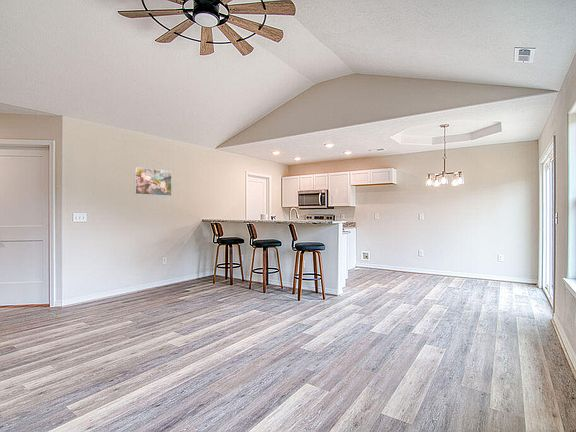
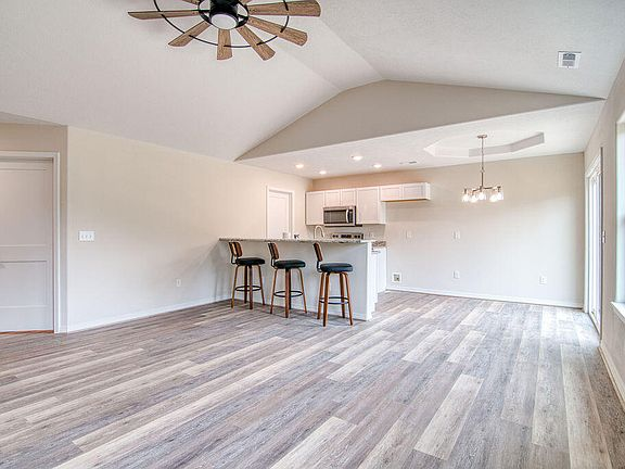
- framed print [134,166,173,197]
